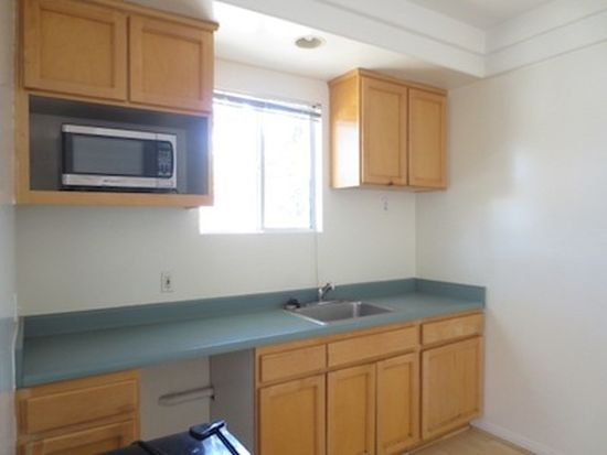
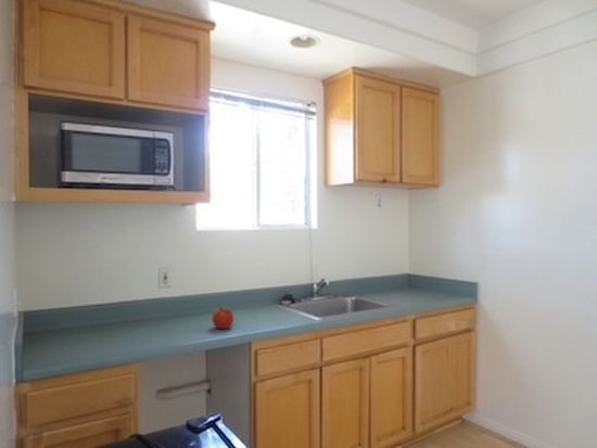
+ apple [212,306,234,330]
